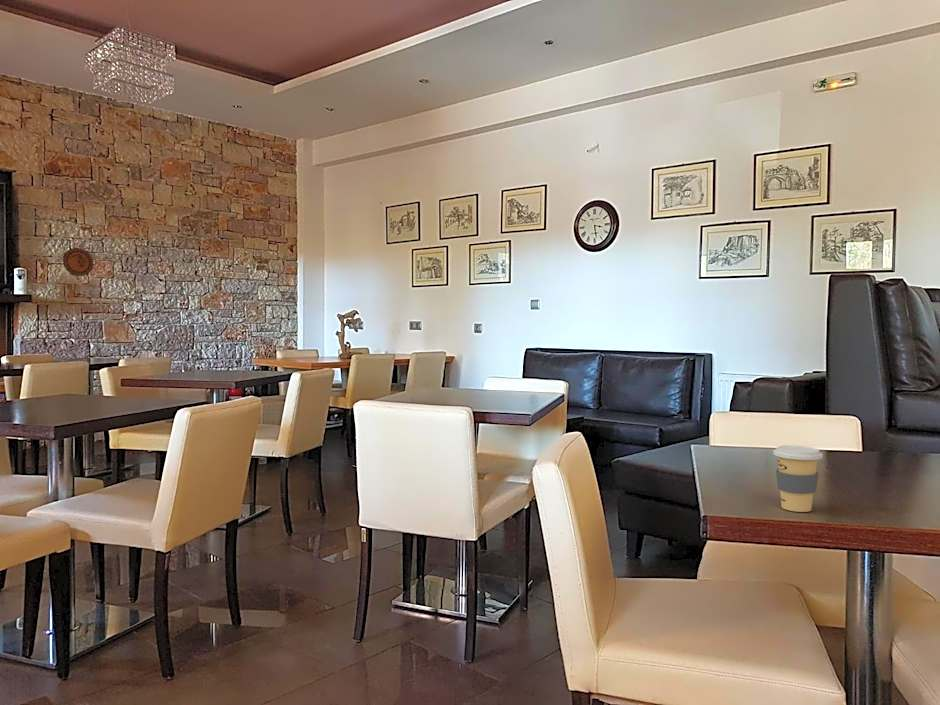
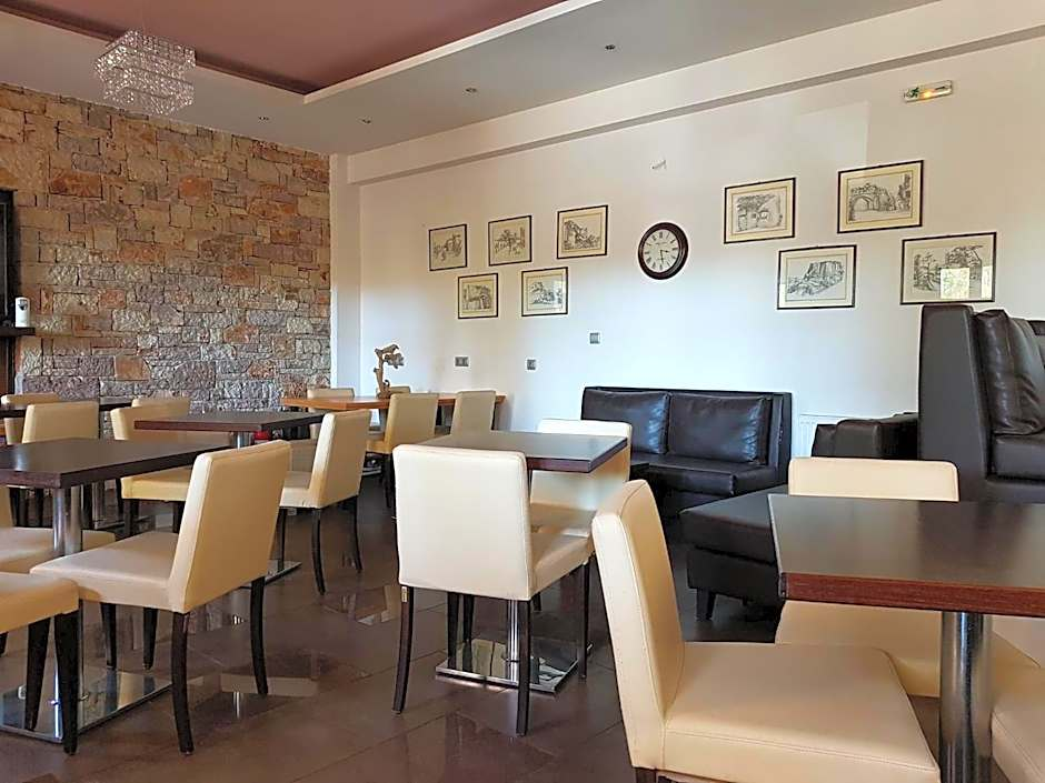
- decorative plate [62,247,94,277]
- coffee cup [772,444,824,513]
